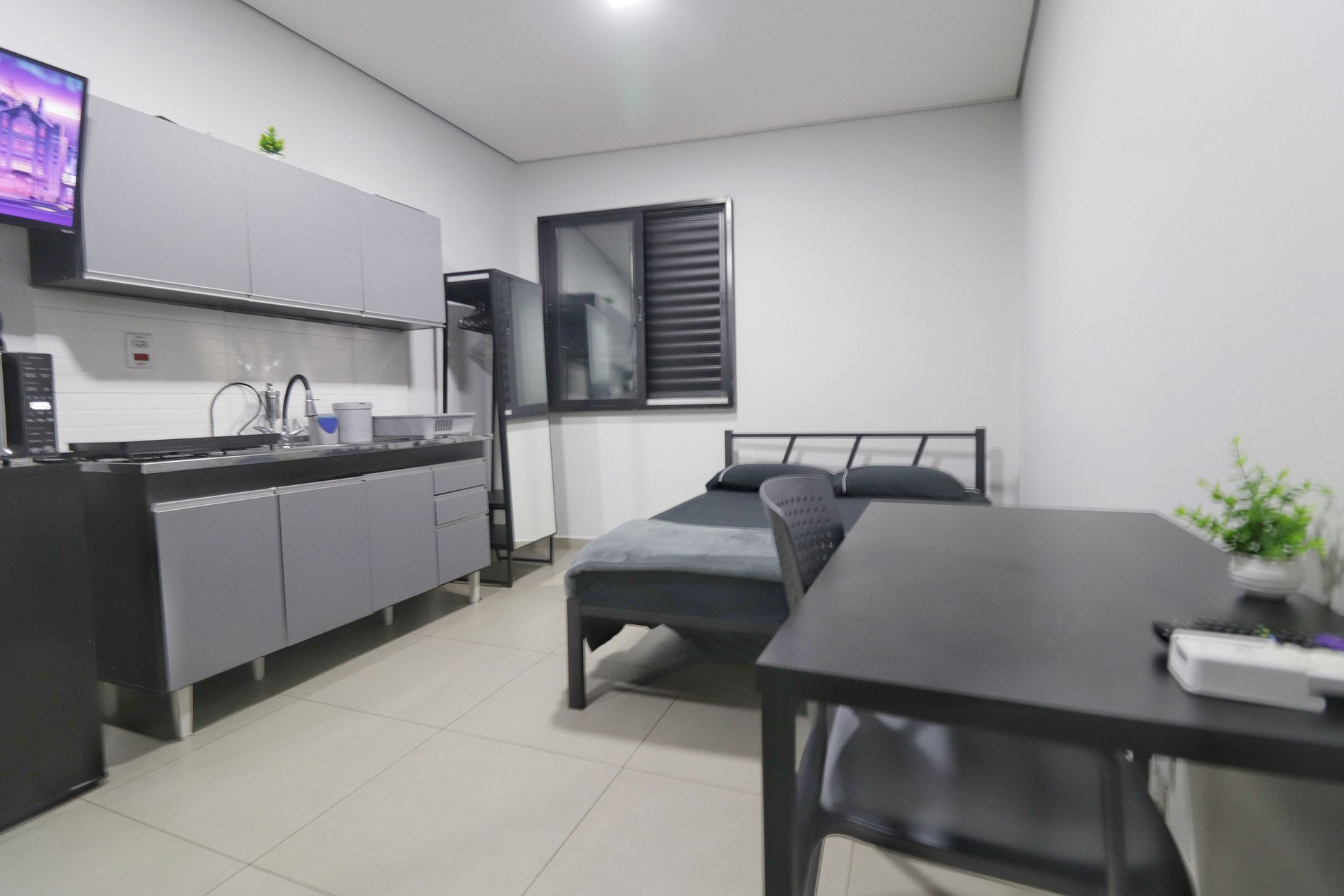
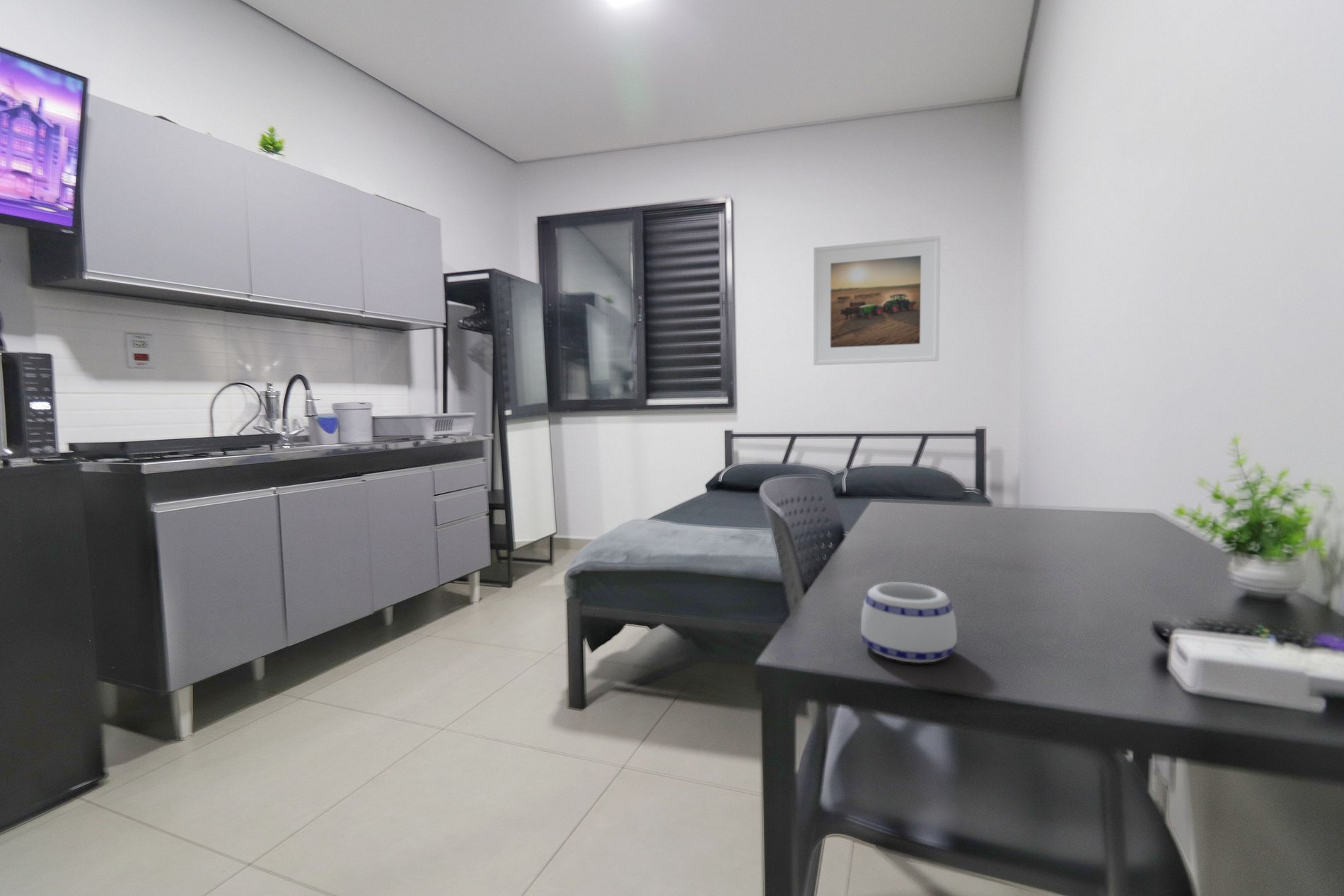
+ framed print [813,235,942,366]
+ mug [860,581,958,663]
